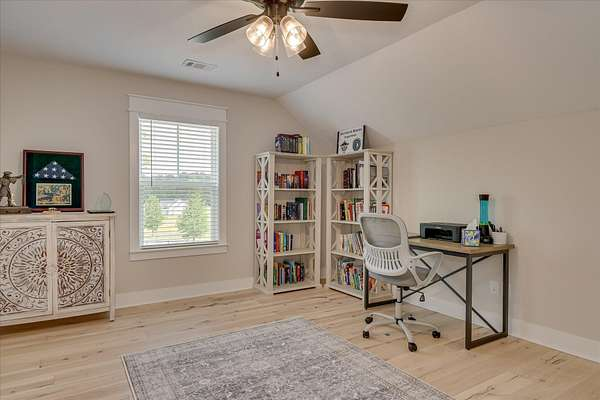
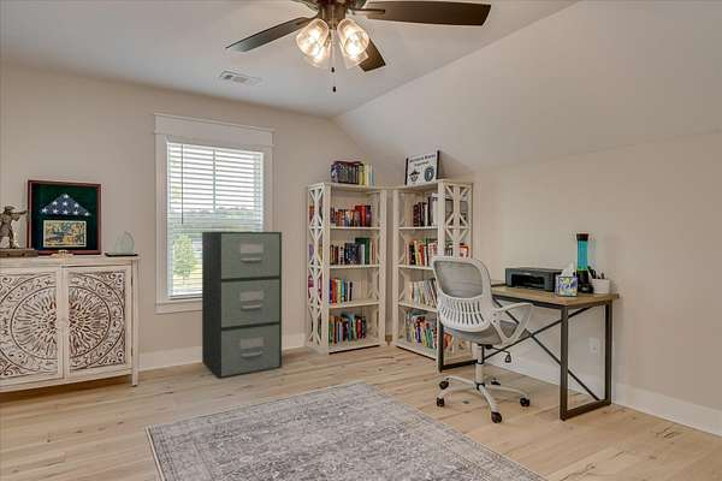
+ filing cabinet [201,231,283,380]
